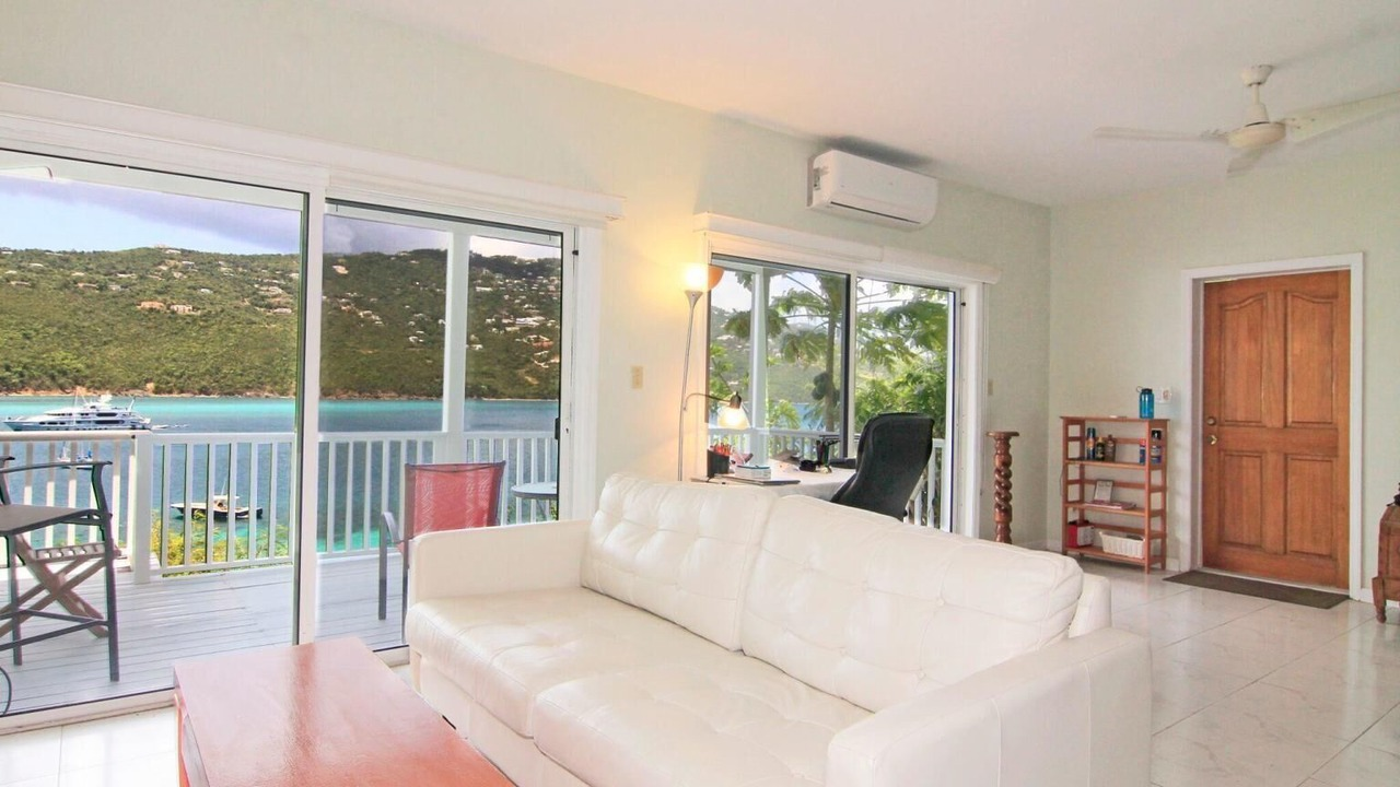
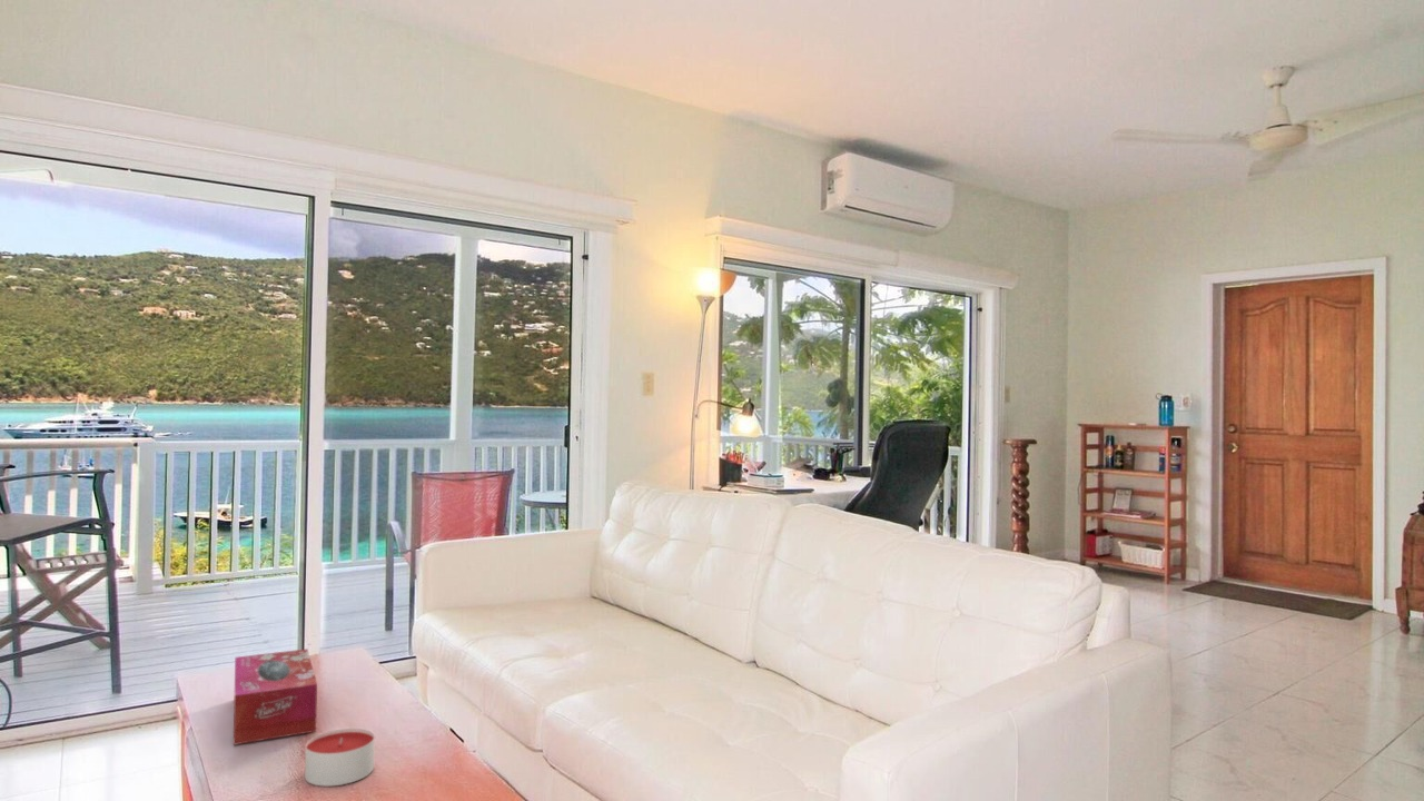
+ candle [304,728,376,788]
+ tissue box [233,647,318,745]
